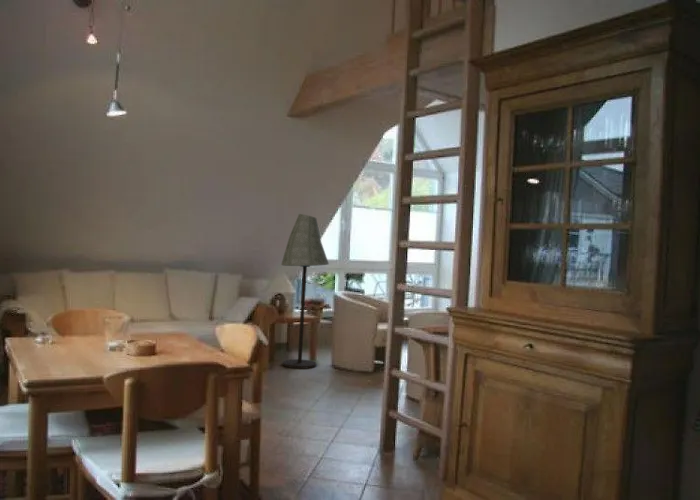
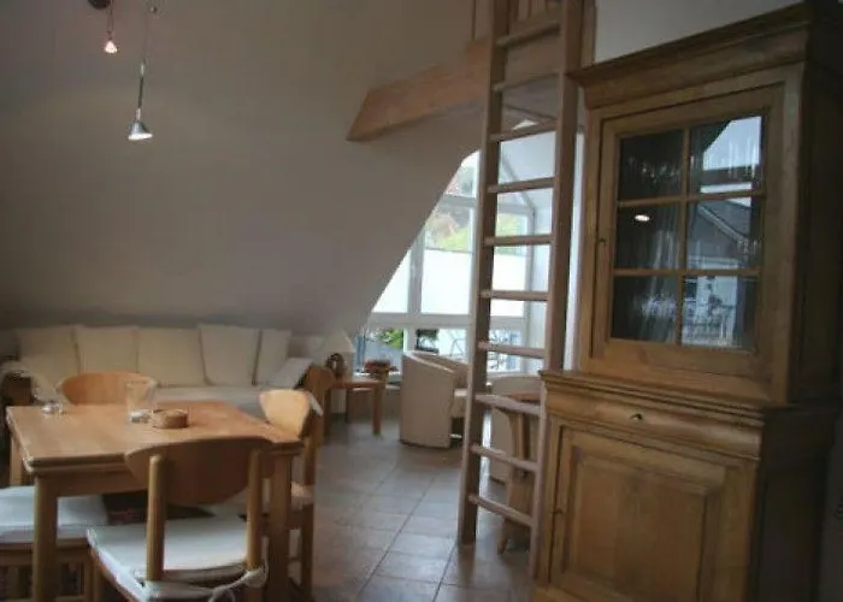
- floor lamp [280,213,330,370]
